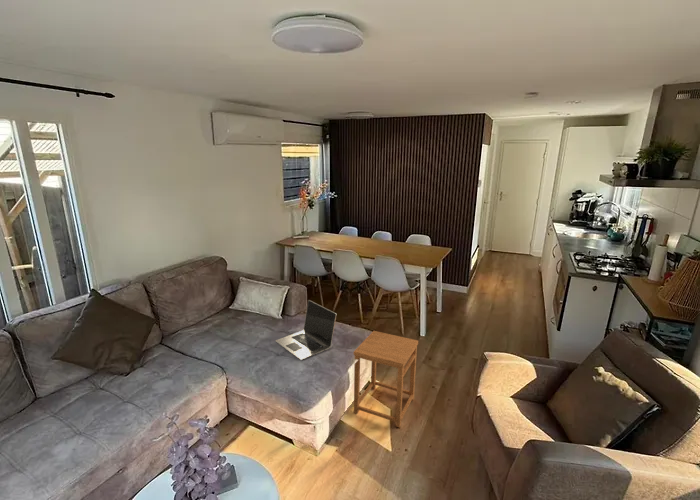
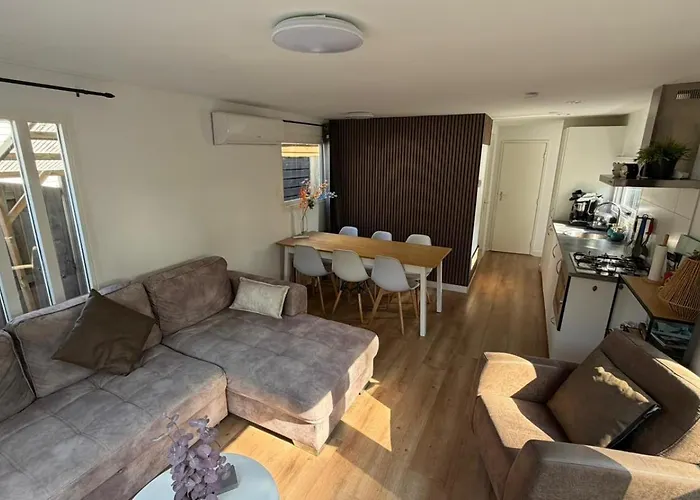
- side table [353,330,419,428]
- laptop [275,299,337,361]
